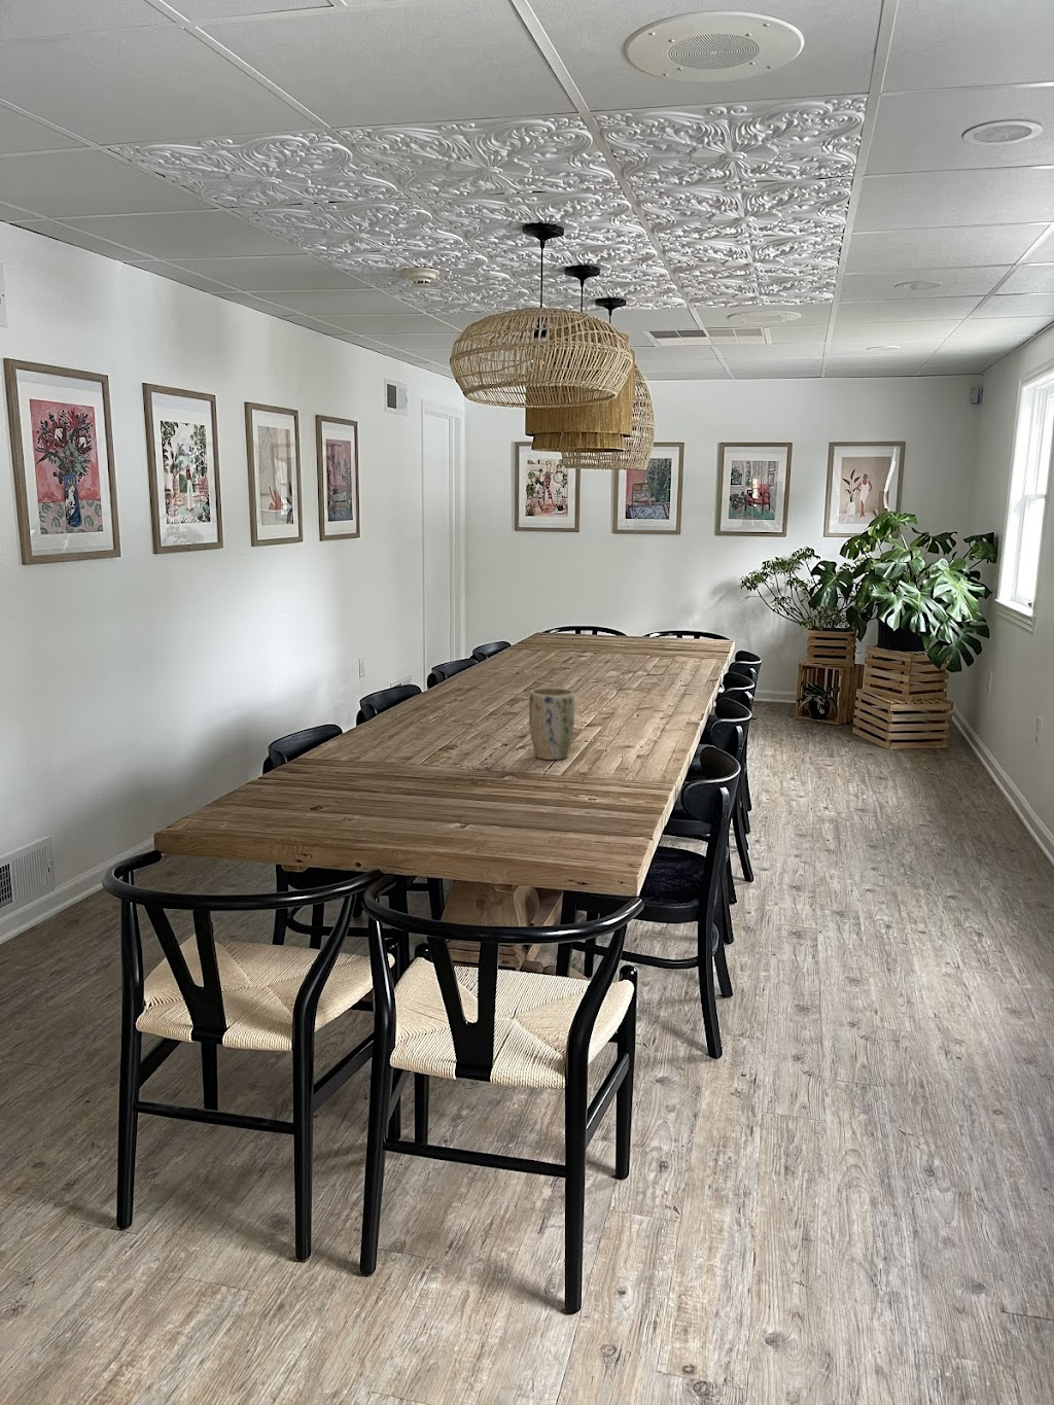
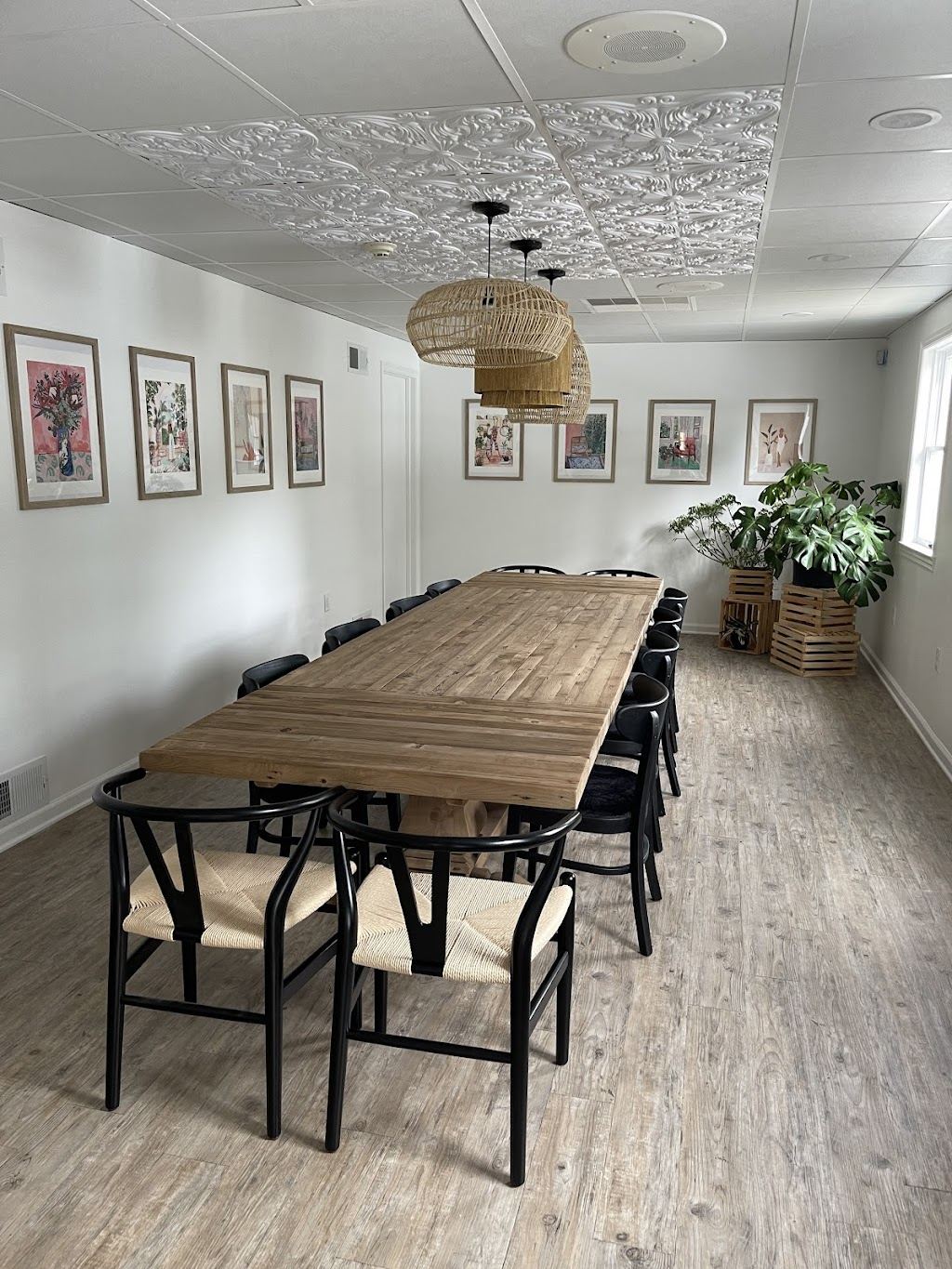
- plant pot [528,686,576,761]
